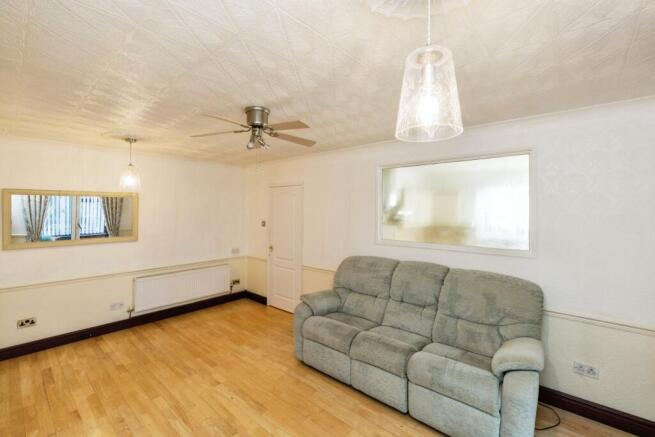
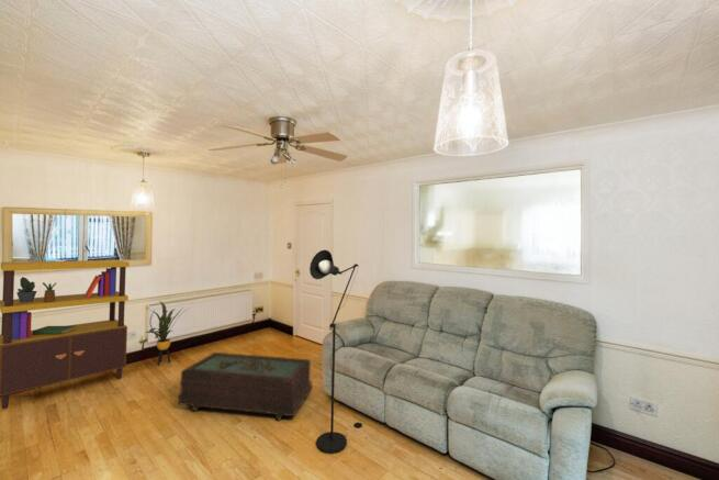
+ house plant [144,300,191,367]
+ coffee table [178,351,313,422]
+ floor lamp [308,249,363,454]
+ bookcase [0,259,131,410]
